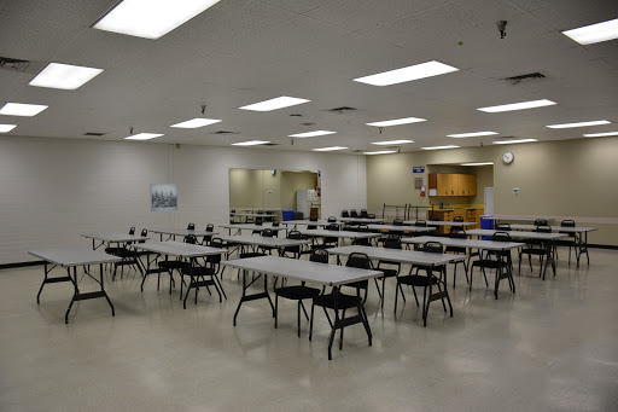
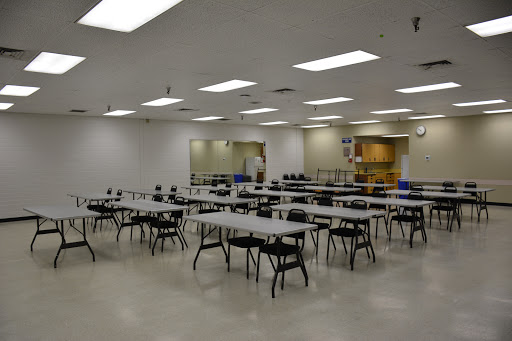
- wall art [148,182,179,213]
